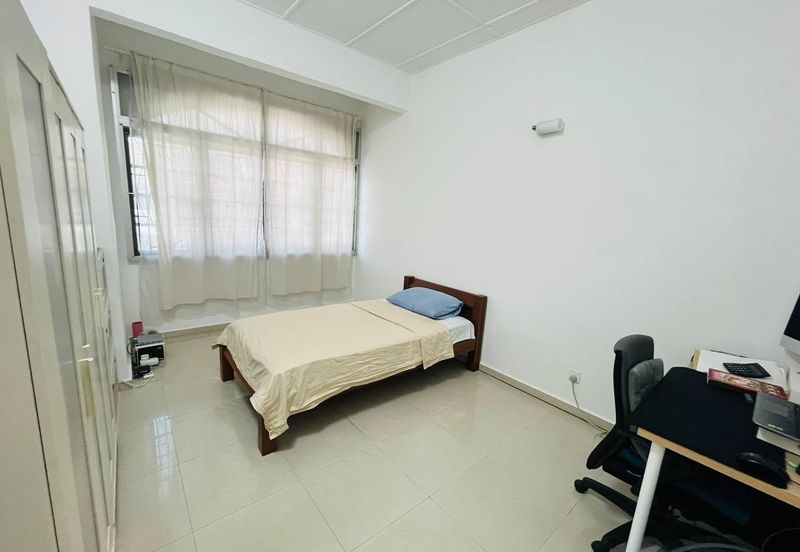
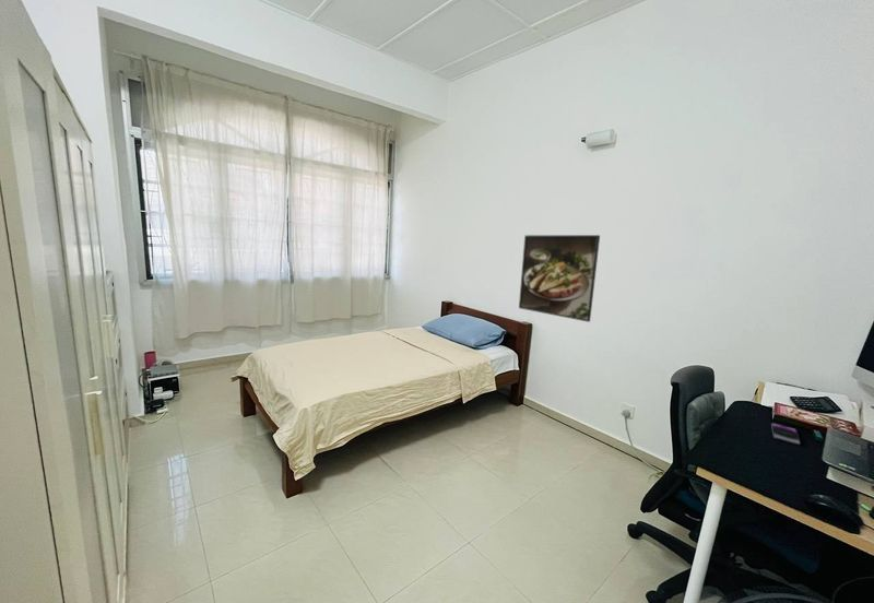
+ smartphone [770,422,802,446]
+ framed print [518,234,601,323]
